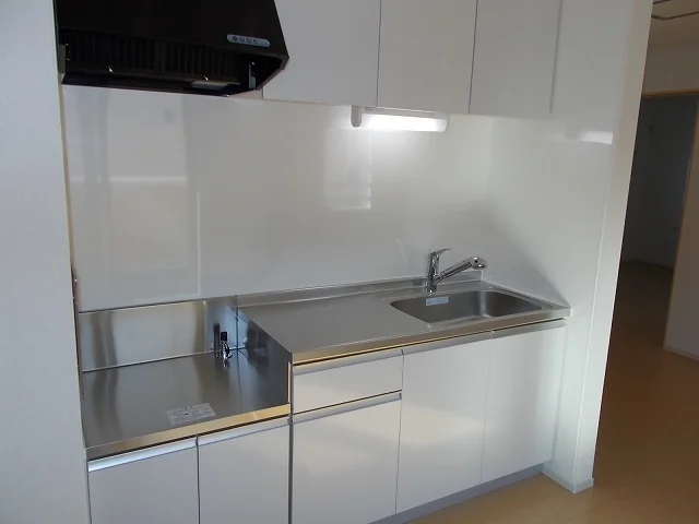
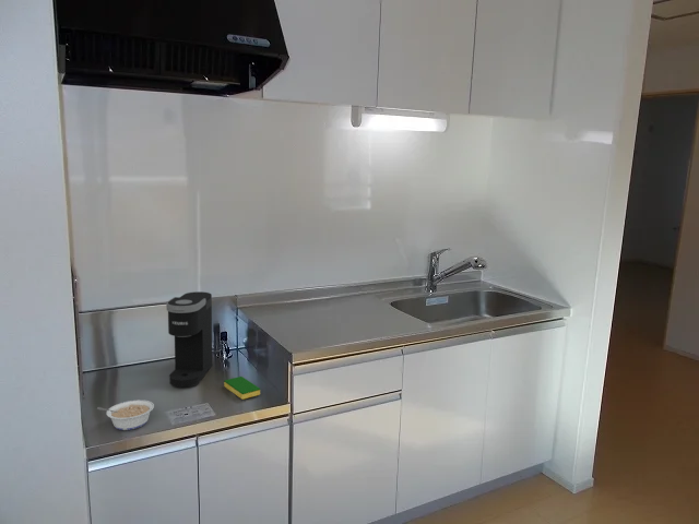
+ legume [96,398,155,431]
+ dish sponge [223,376,261,401]
+ coffee maker [165,290,213,389]
